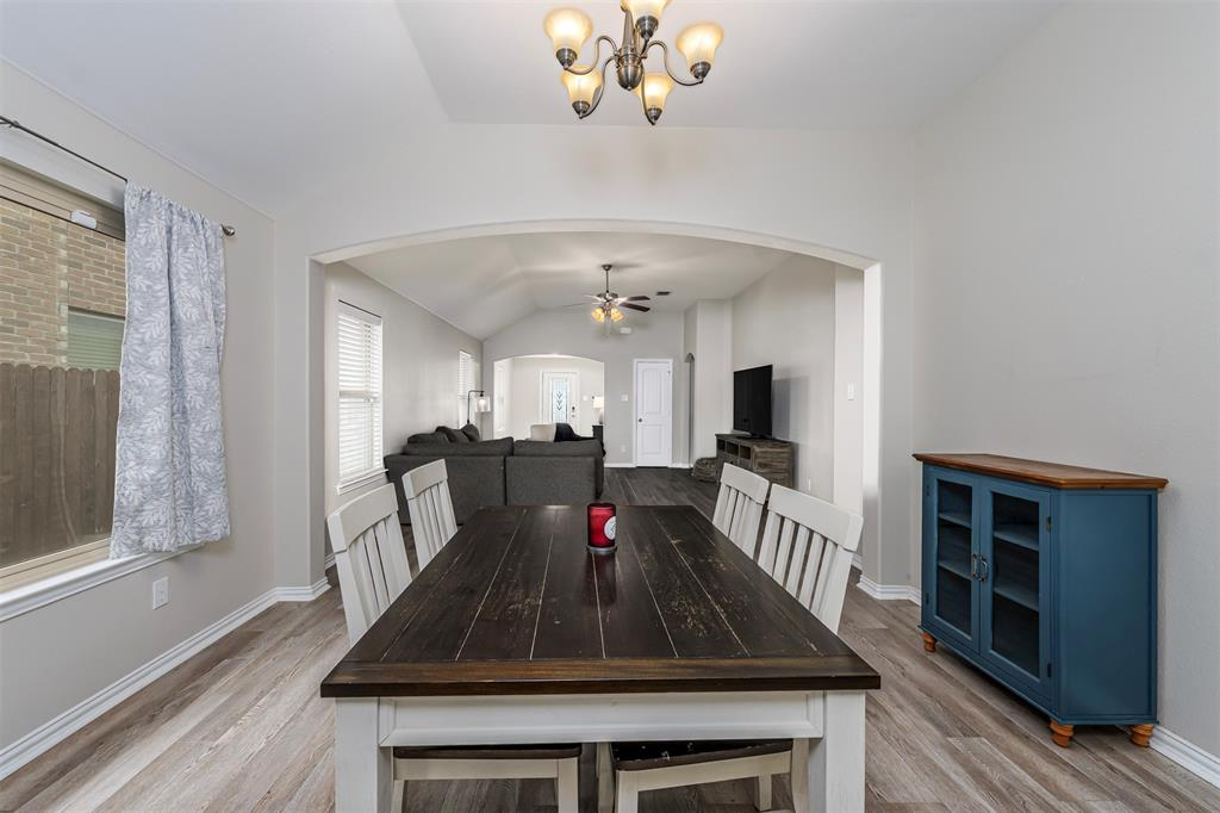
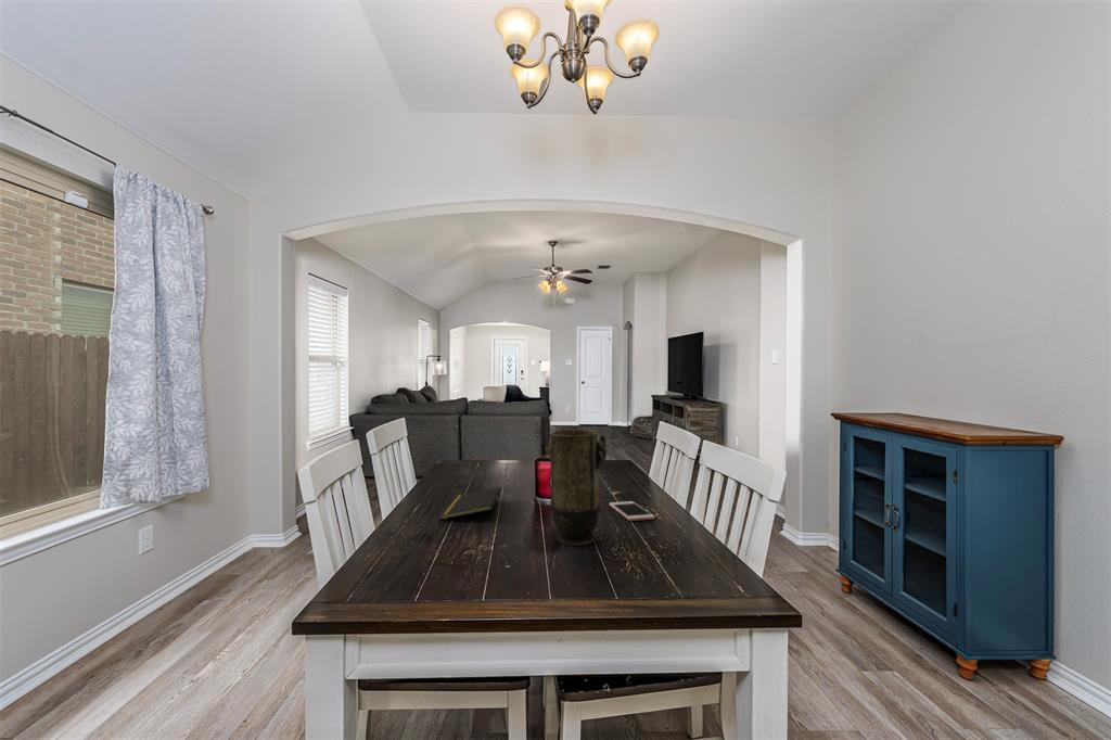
+ notepad [439,486,502,521]
+ cell phone [608,500,655,522]
+ vase [544,429,609,546]
